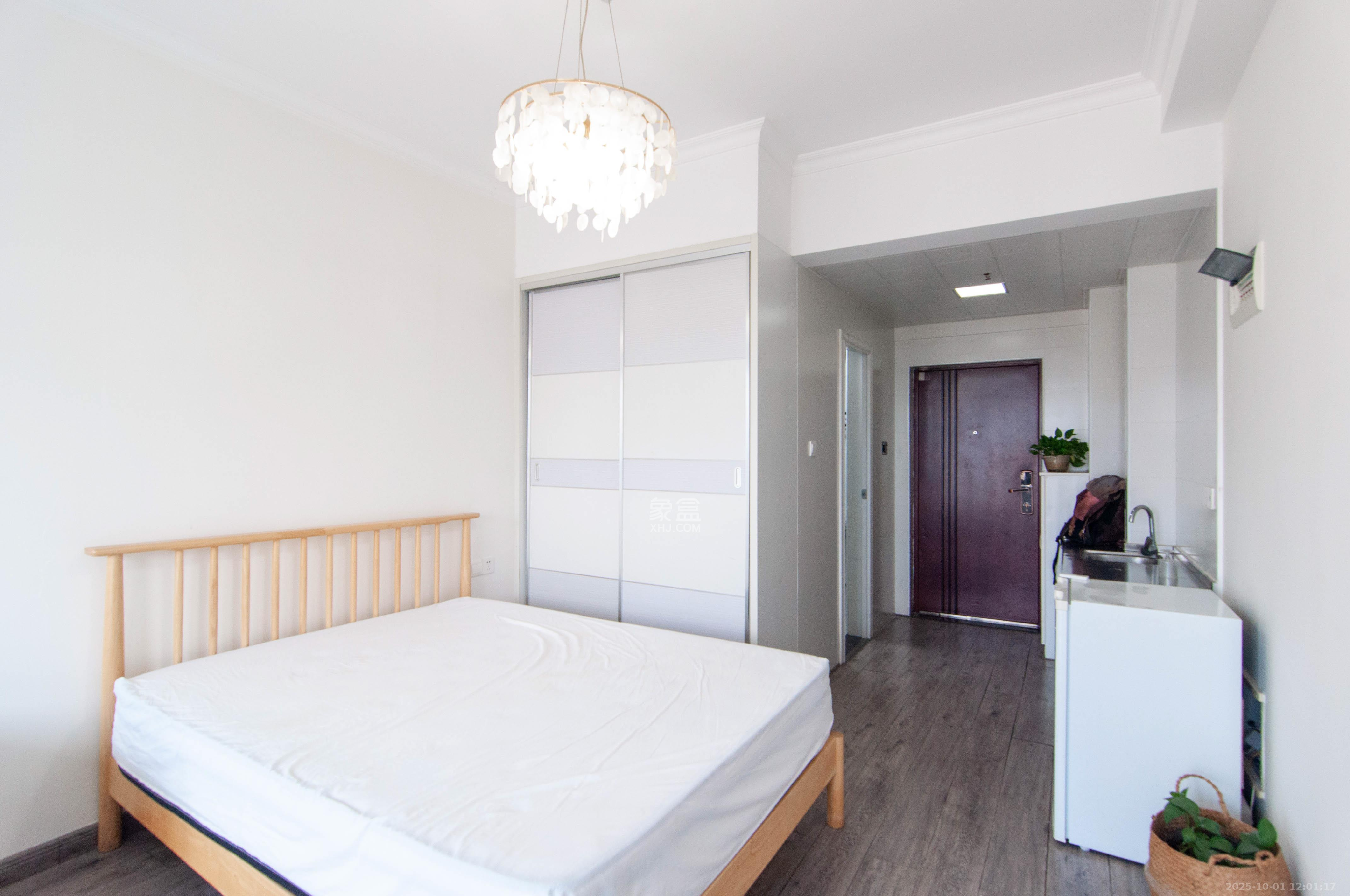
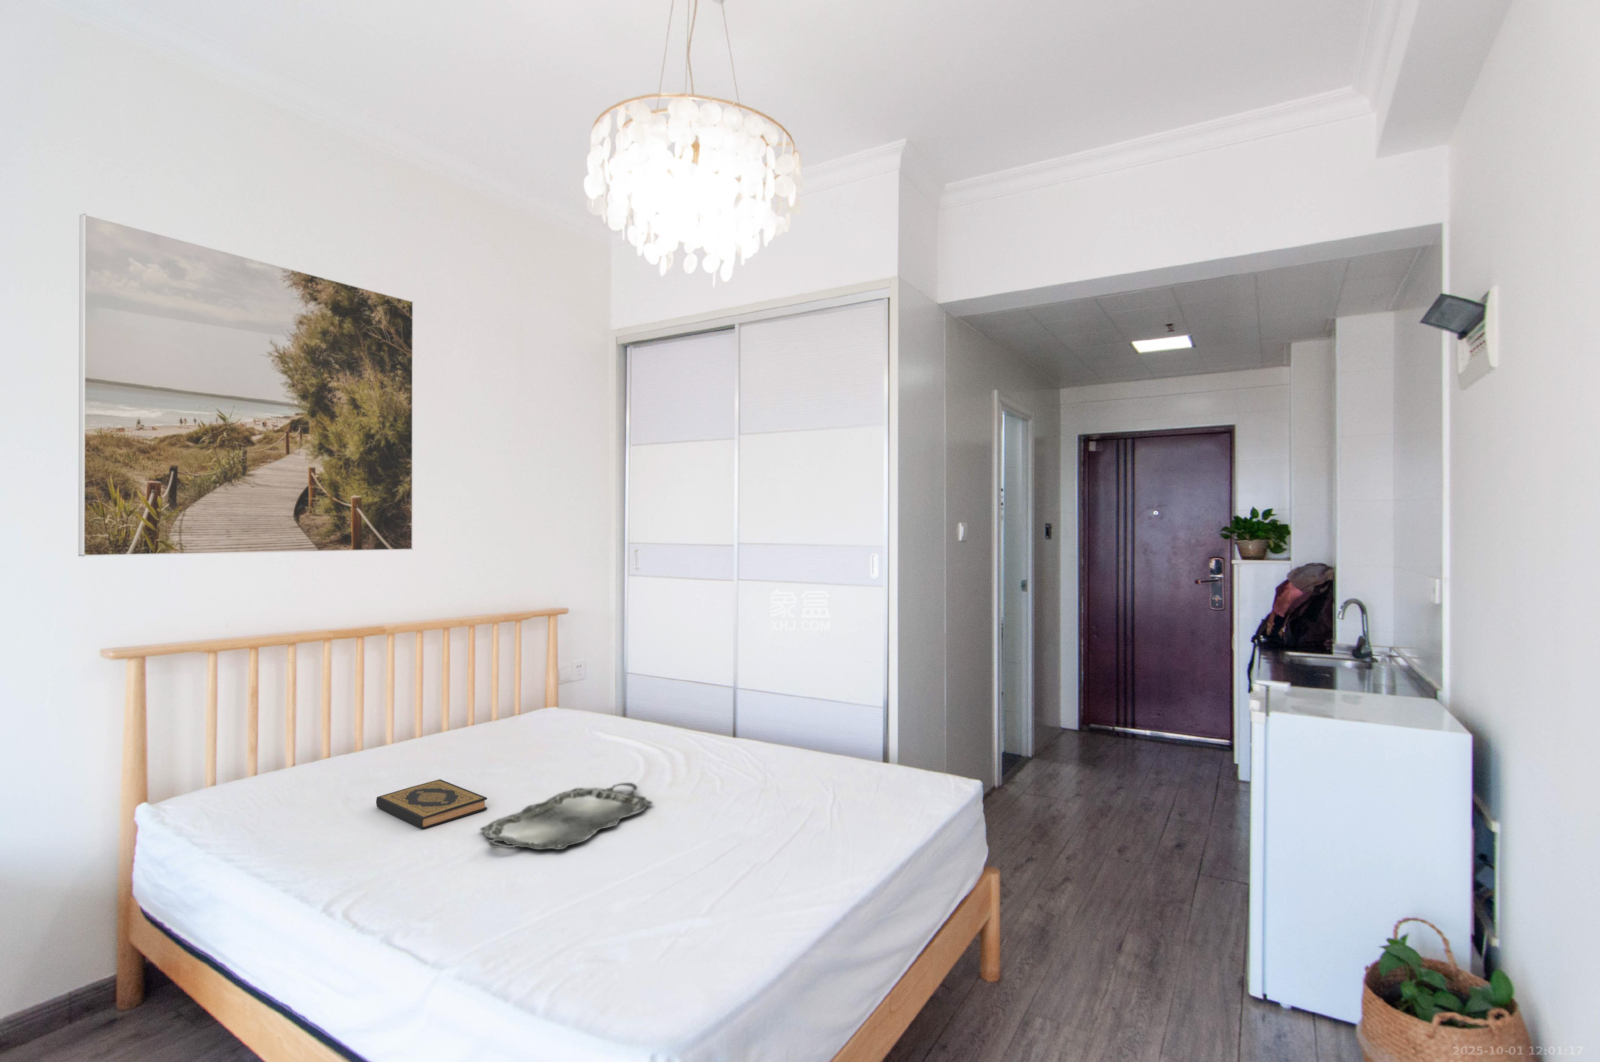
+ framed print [78,213,414,557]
+ serving tray [480,782,653,850]
+ hardback book [376,779,487,830]
